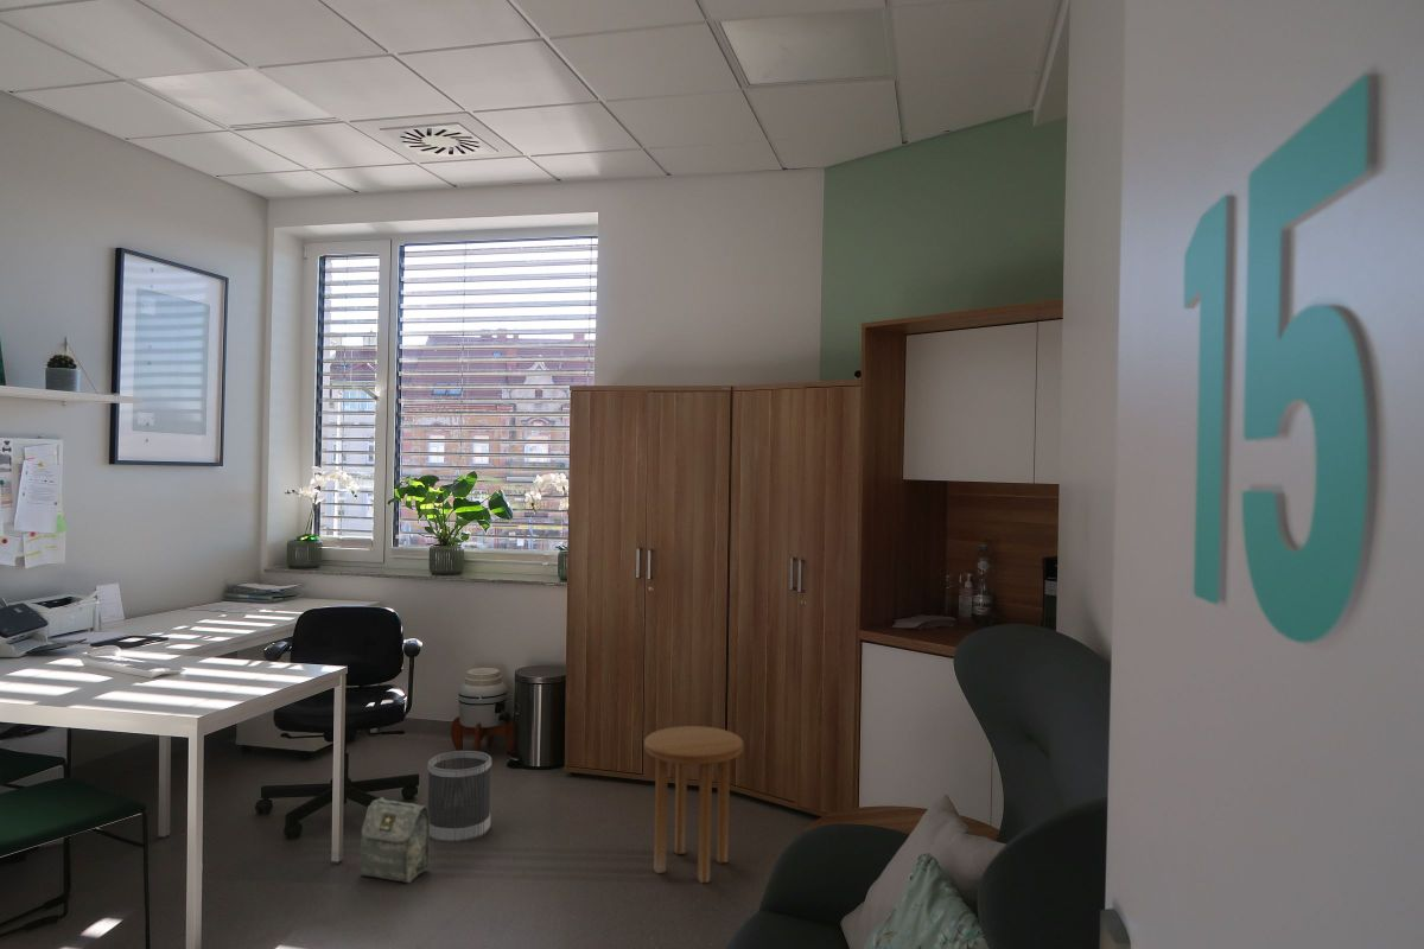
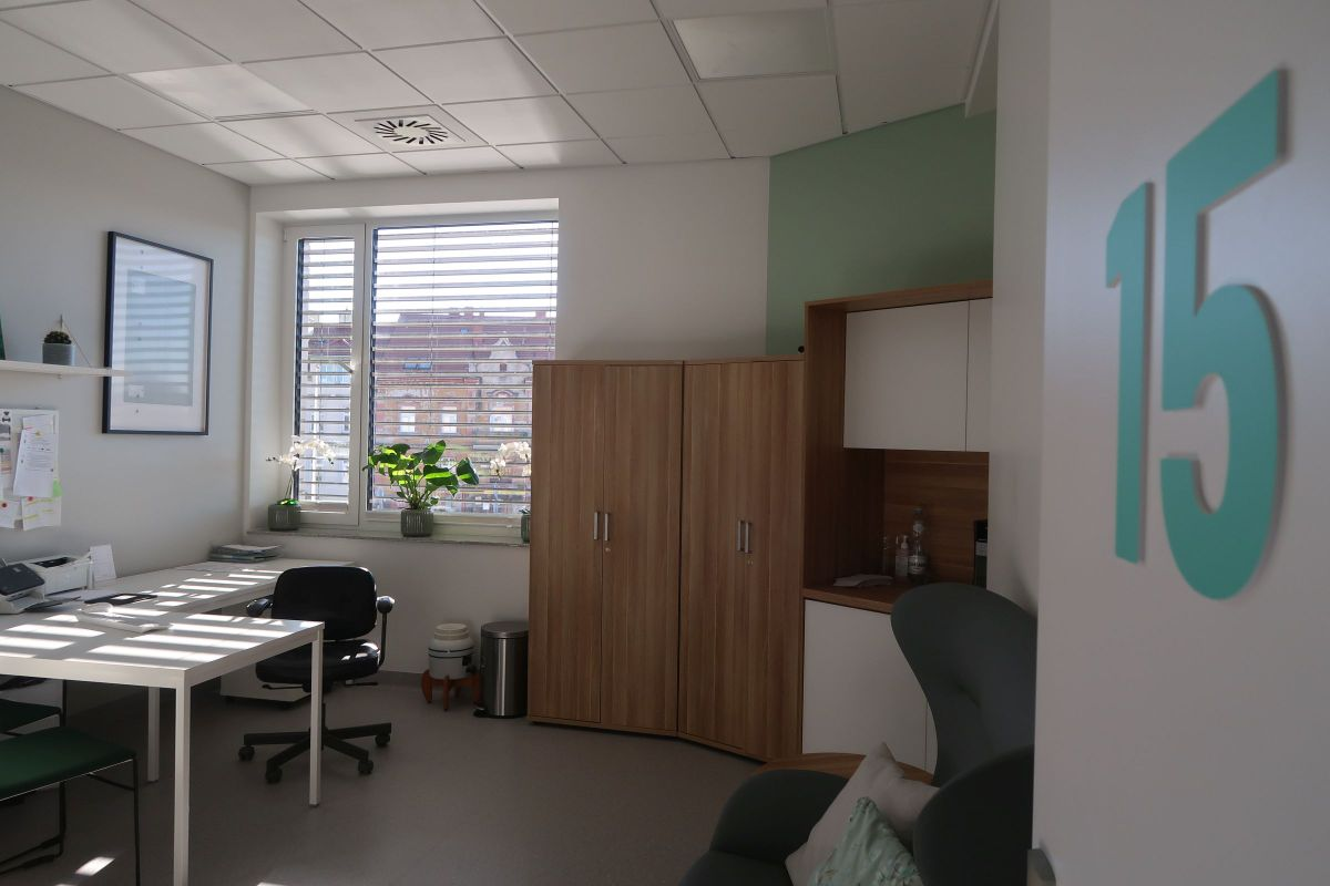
- bag [360,796,431,884]
- wastebasket [426,750,492,843]
- side table [643,725,745,884]
